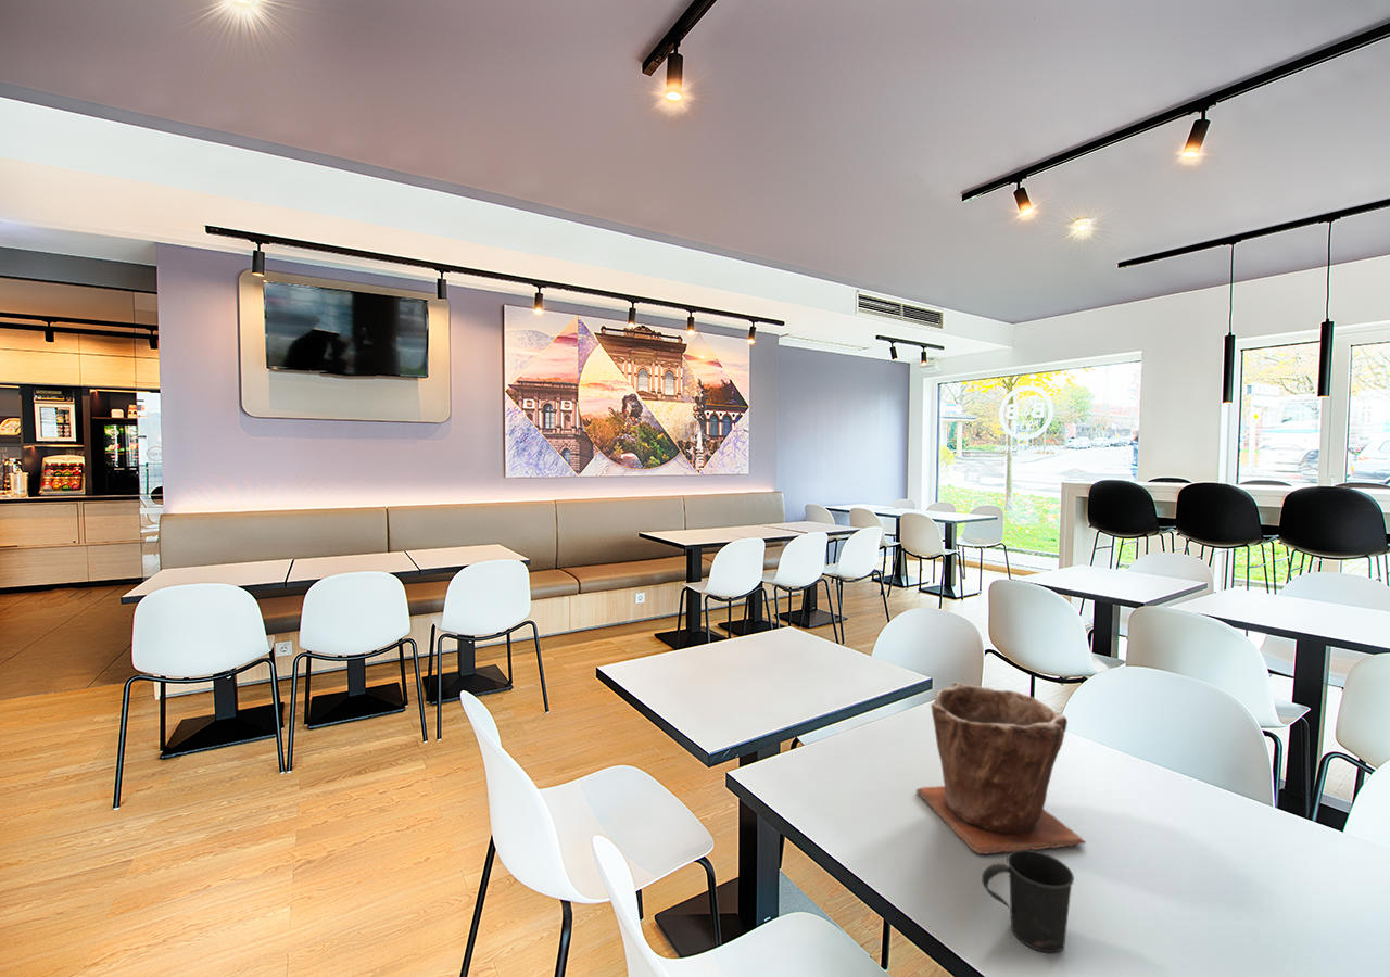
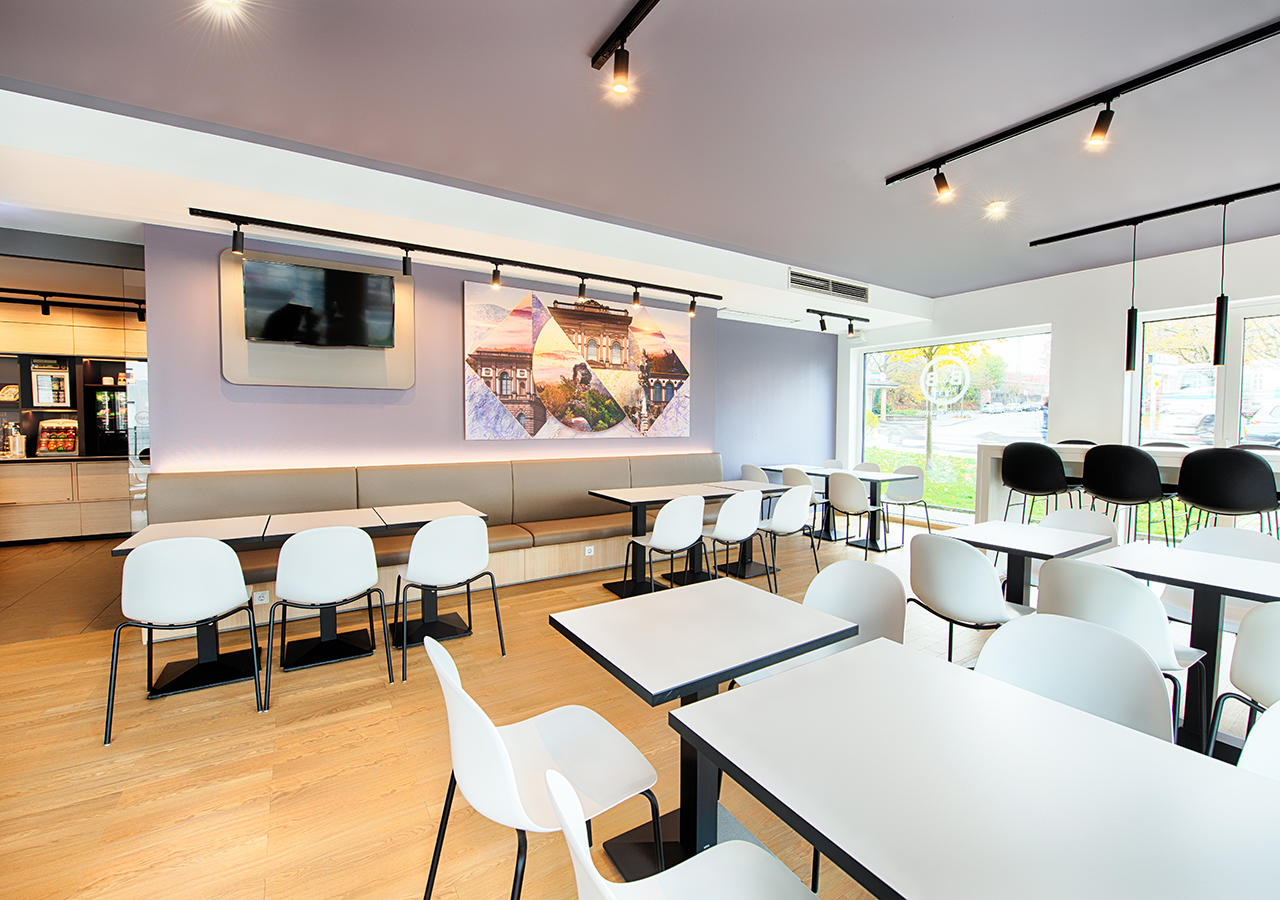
- plant pot [915,682,1087,855]
- mug [981,849,1075,953]
